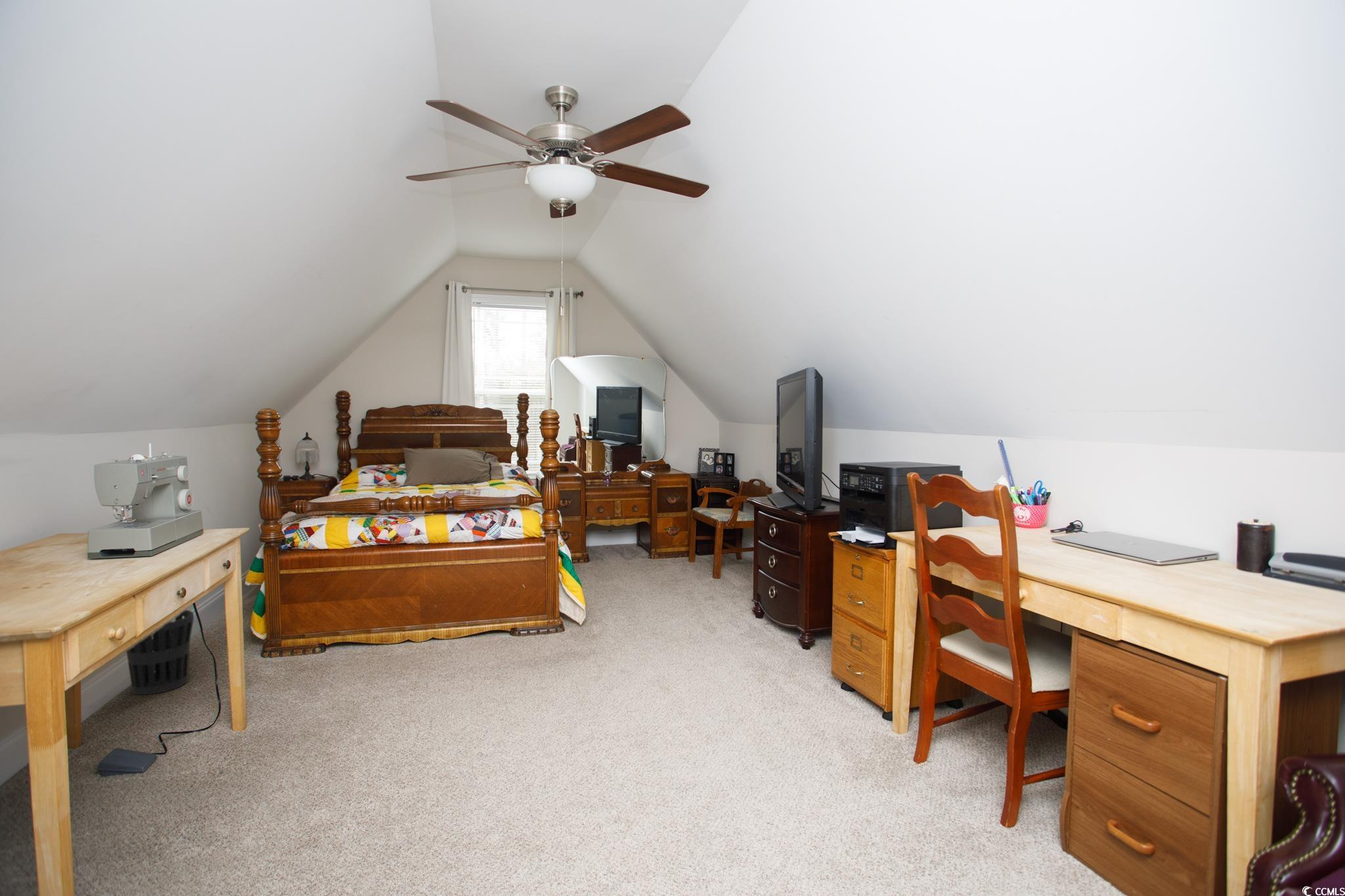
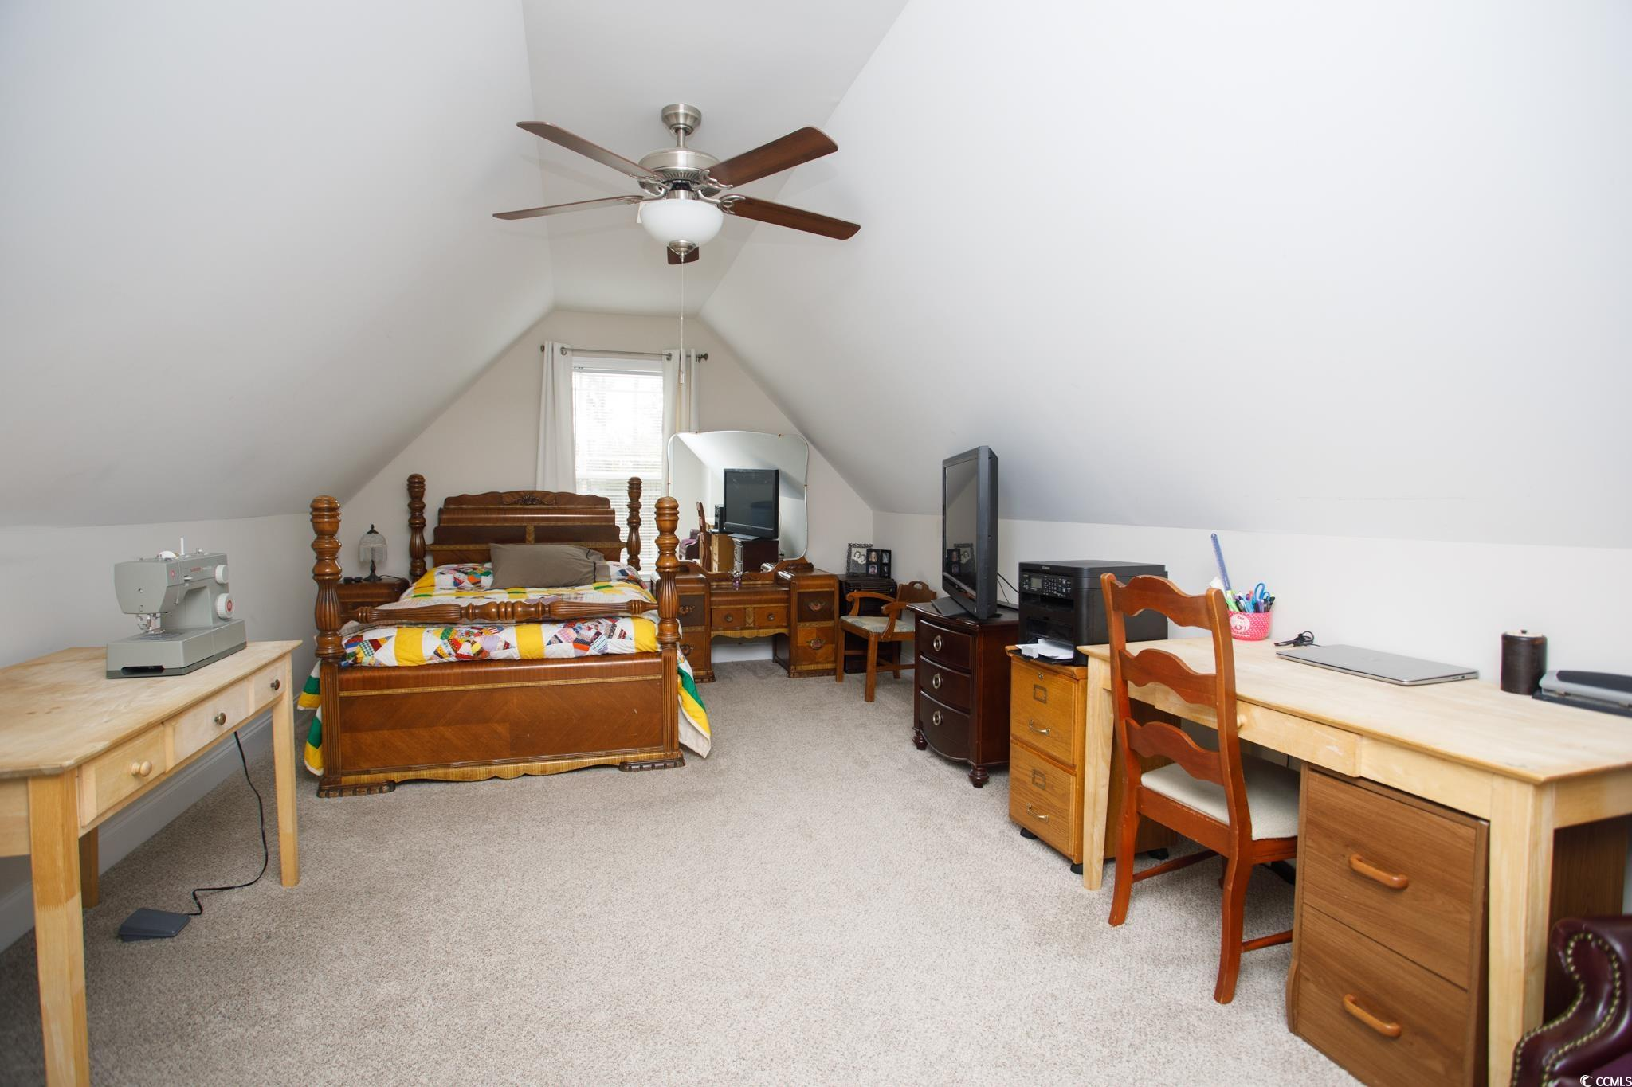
- wastebasket [125,609,194,695]
